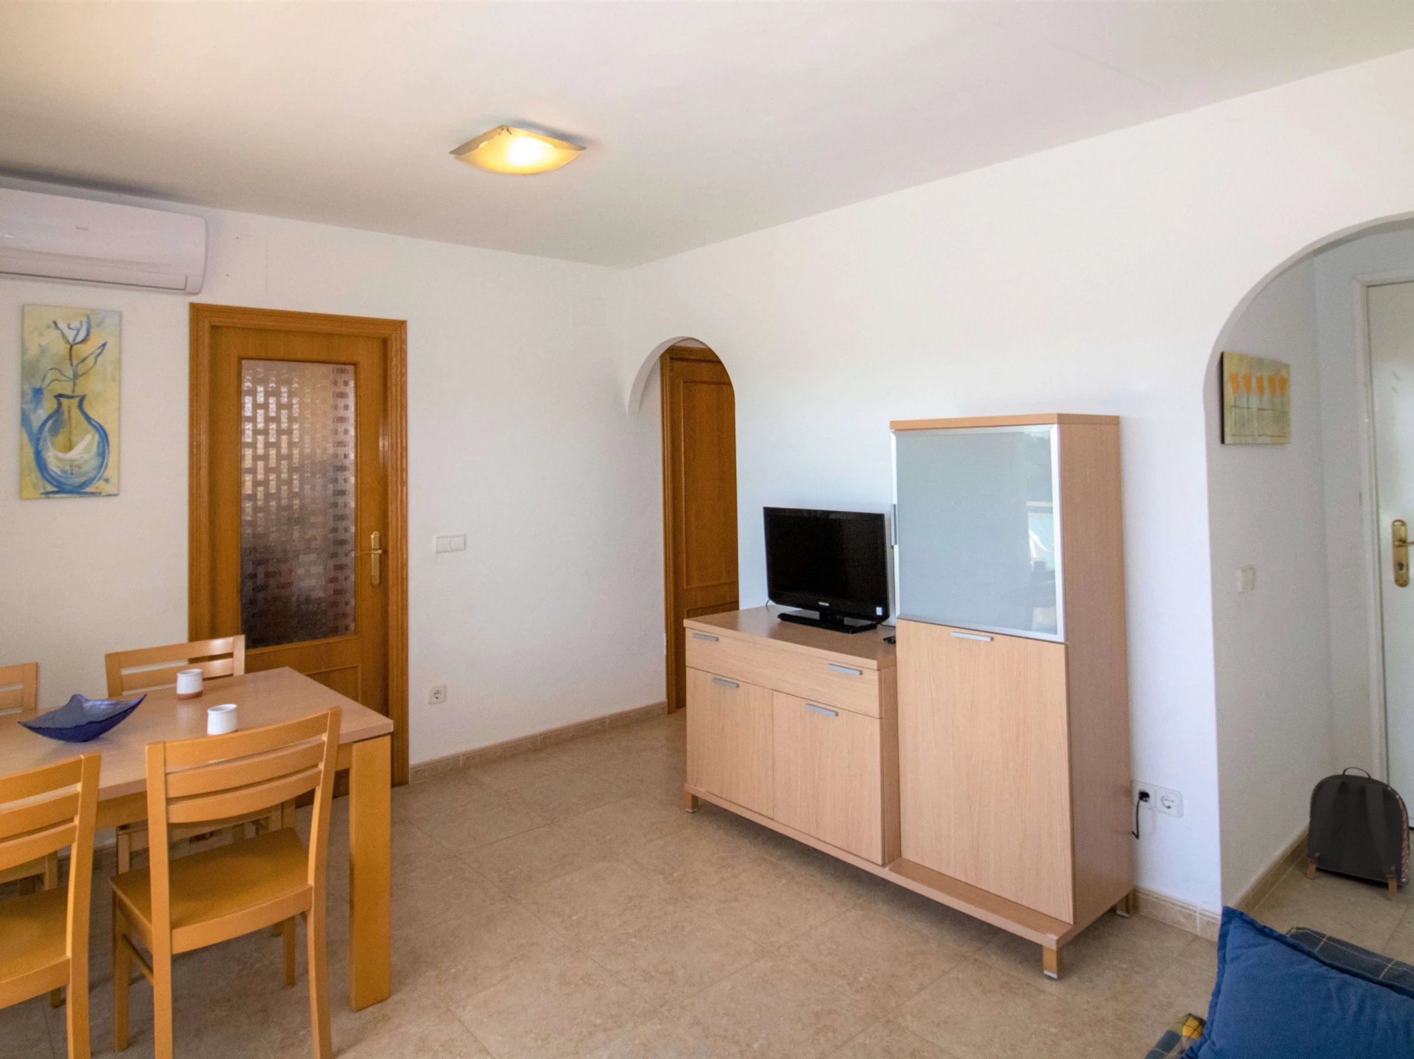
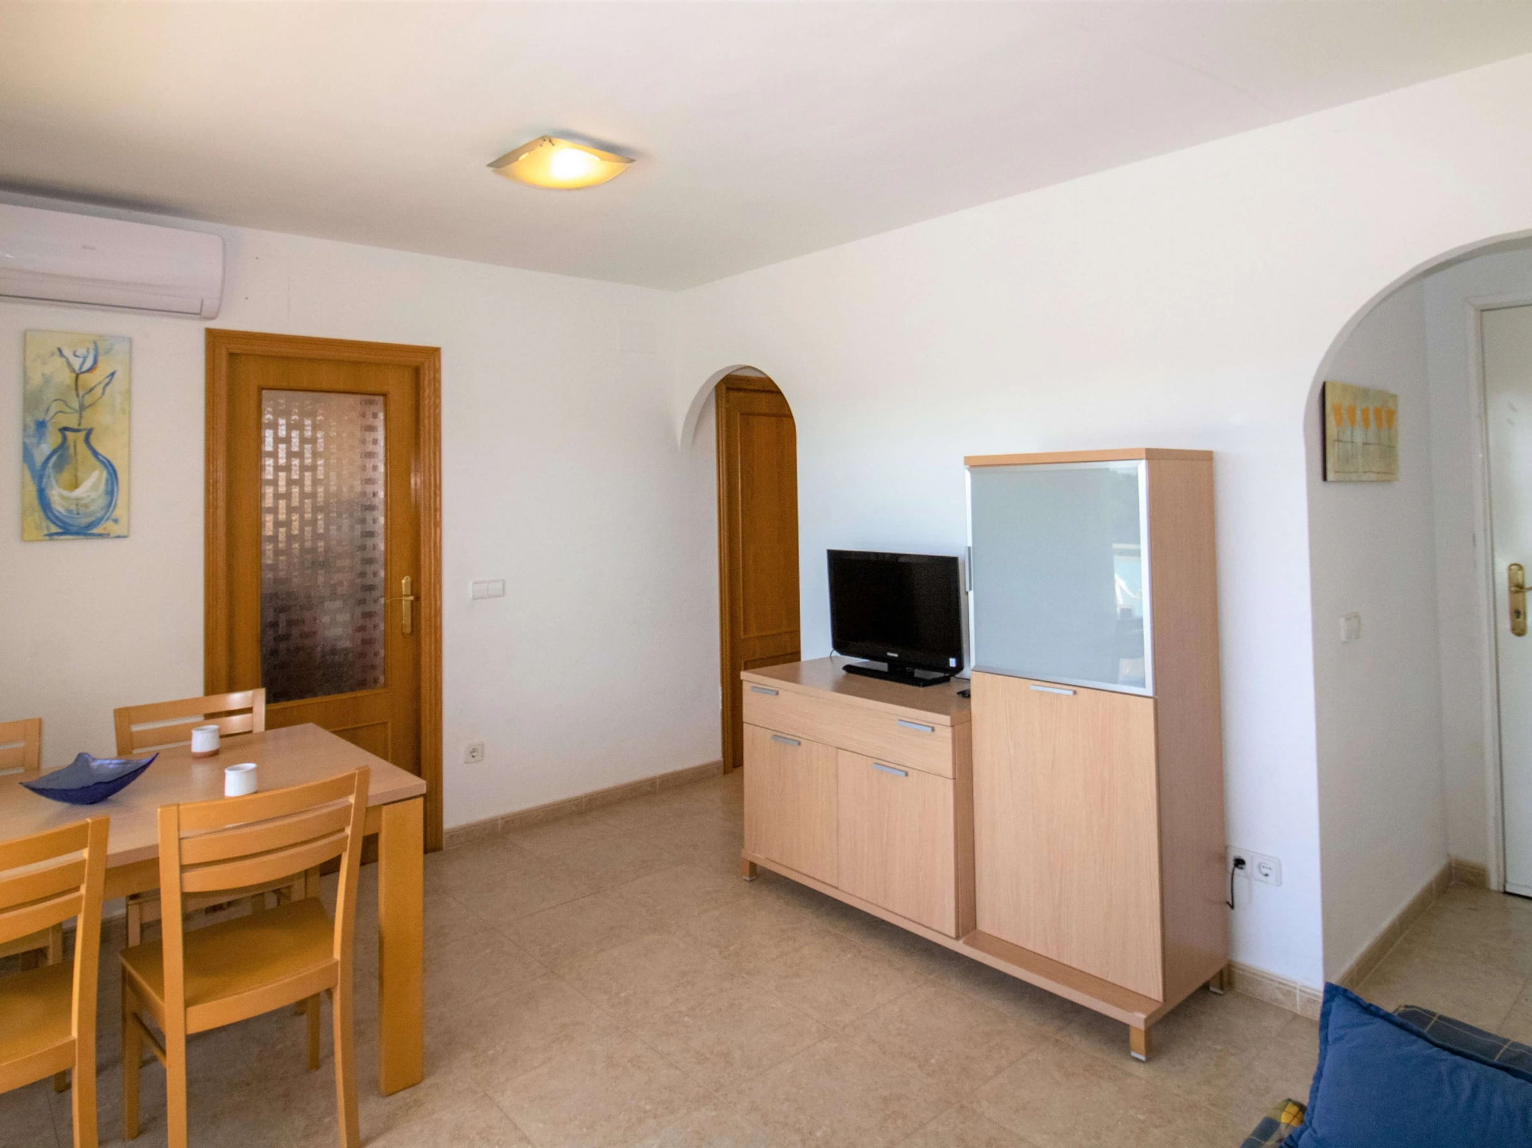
- backpack [1306,766,1413,898]
